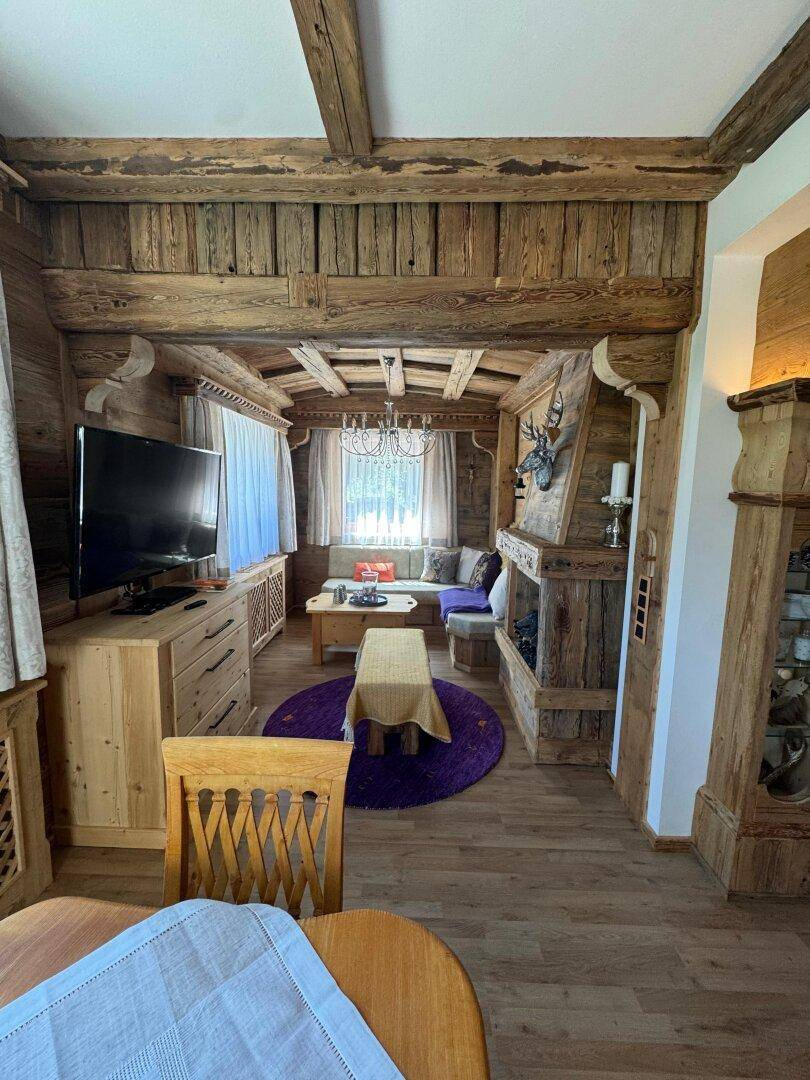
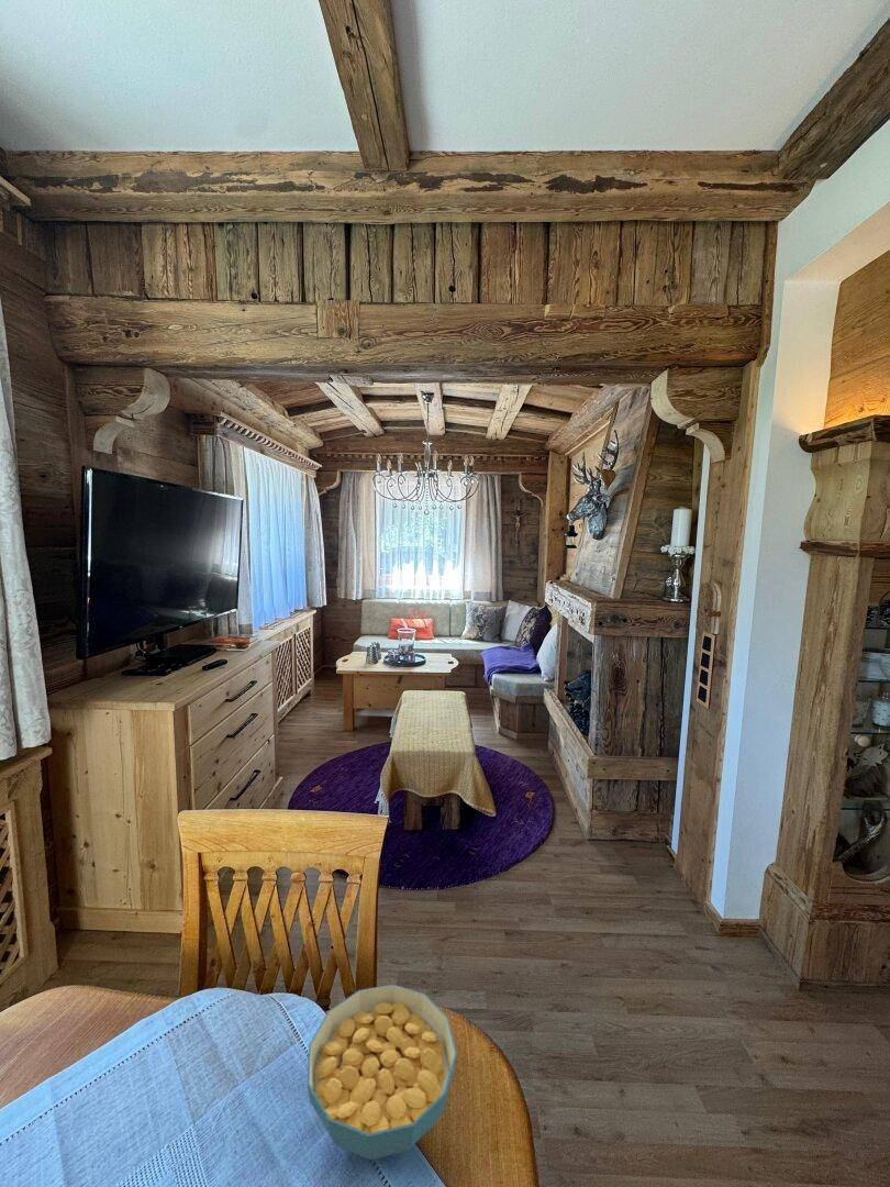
+ cereal bowl [307,984,458,1161]
